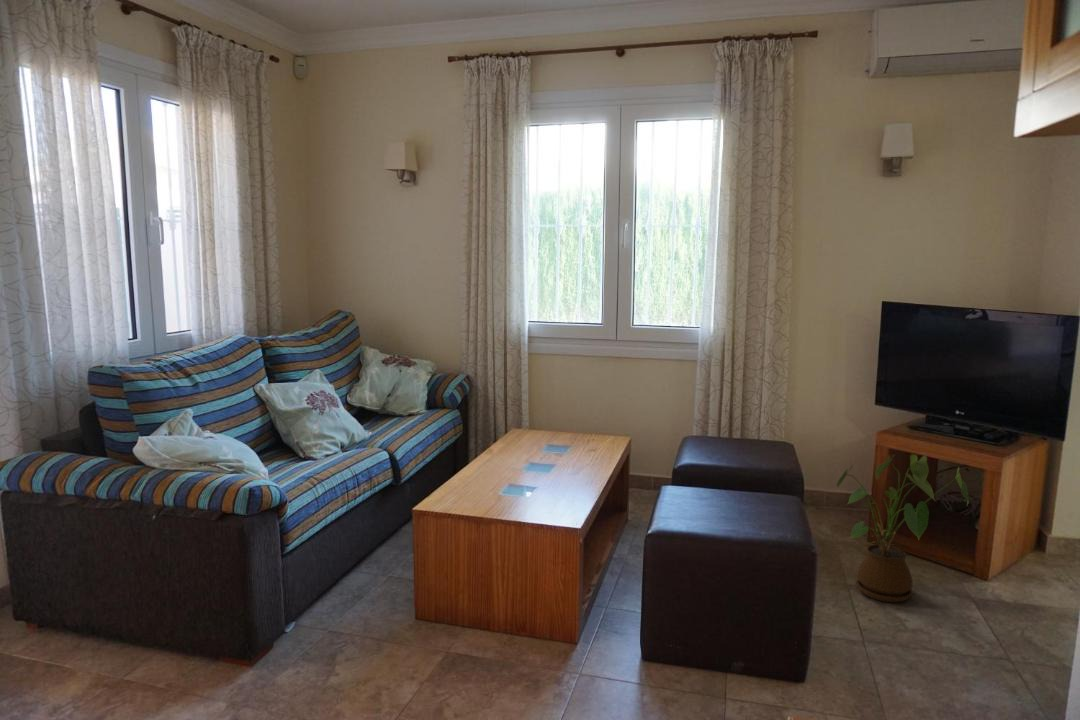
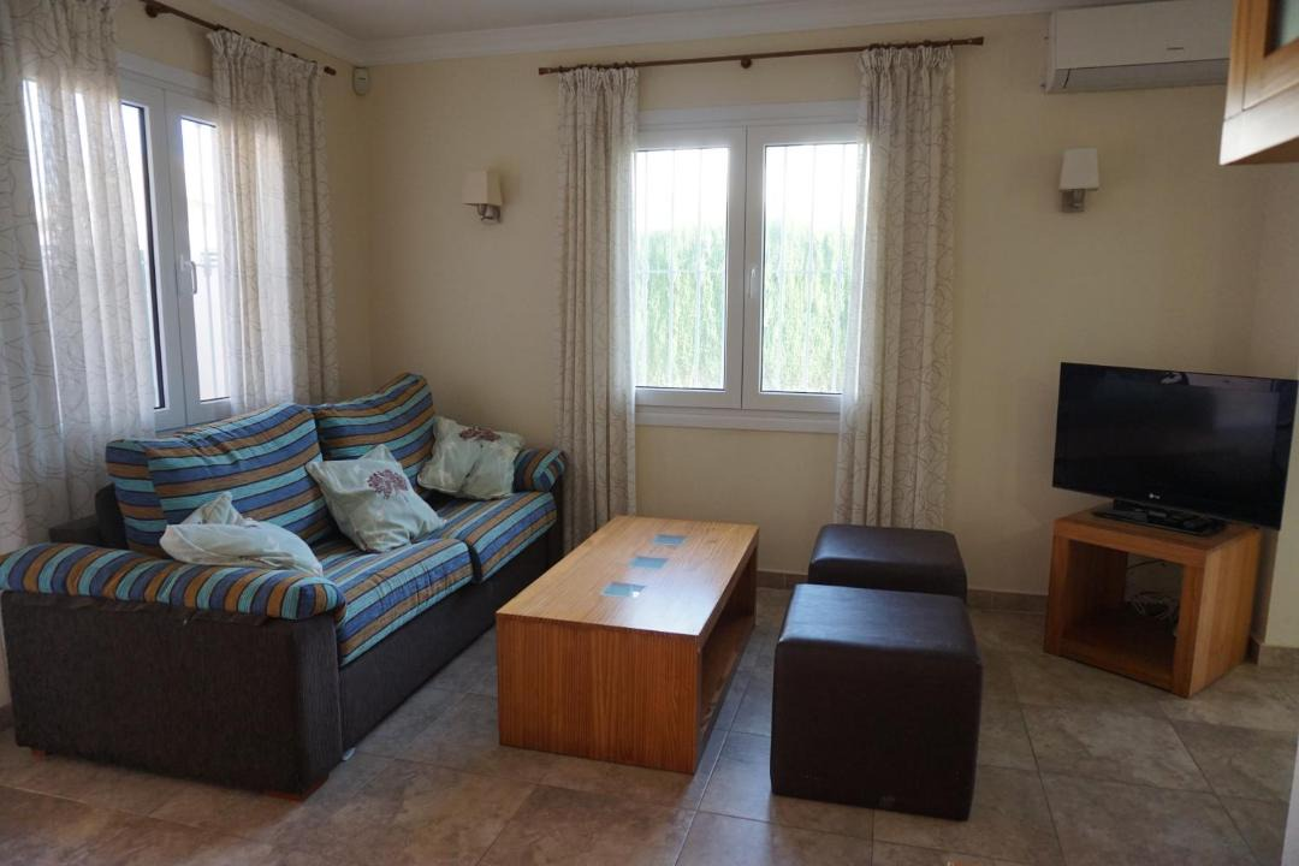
- house plant [836,453,970,603]
